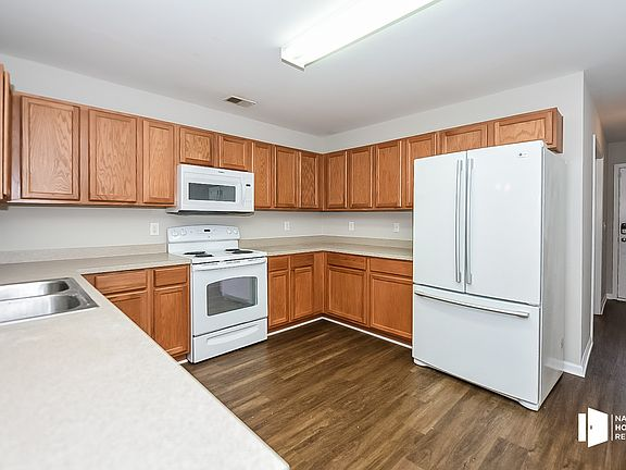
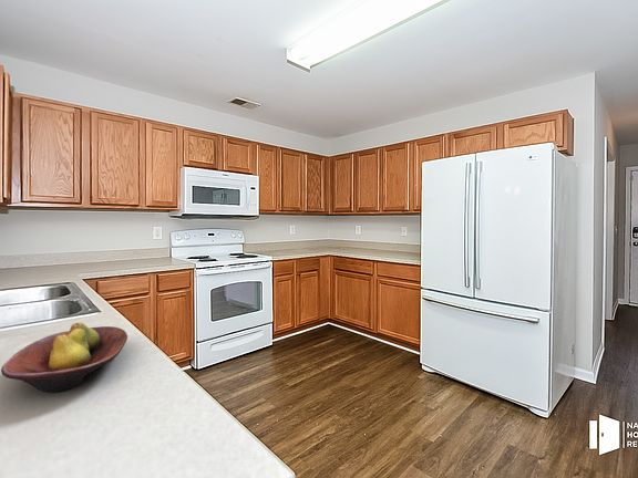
+ fruit bowl [0,322,128,393]
